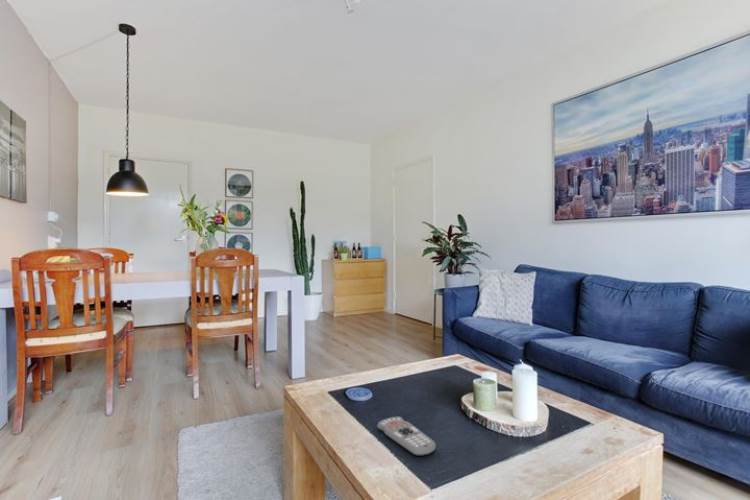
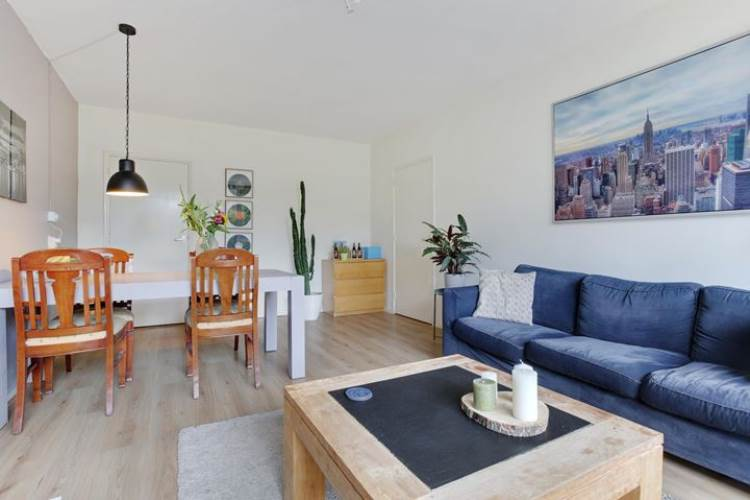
- remote control [376,416,437,457]
